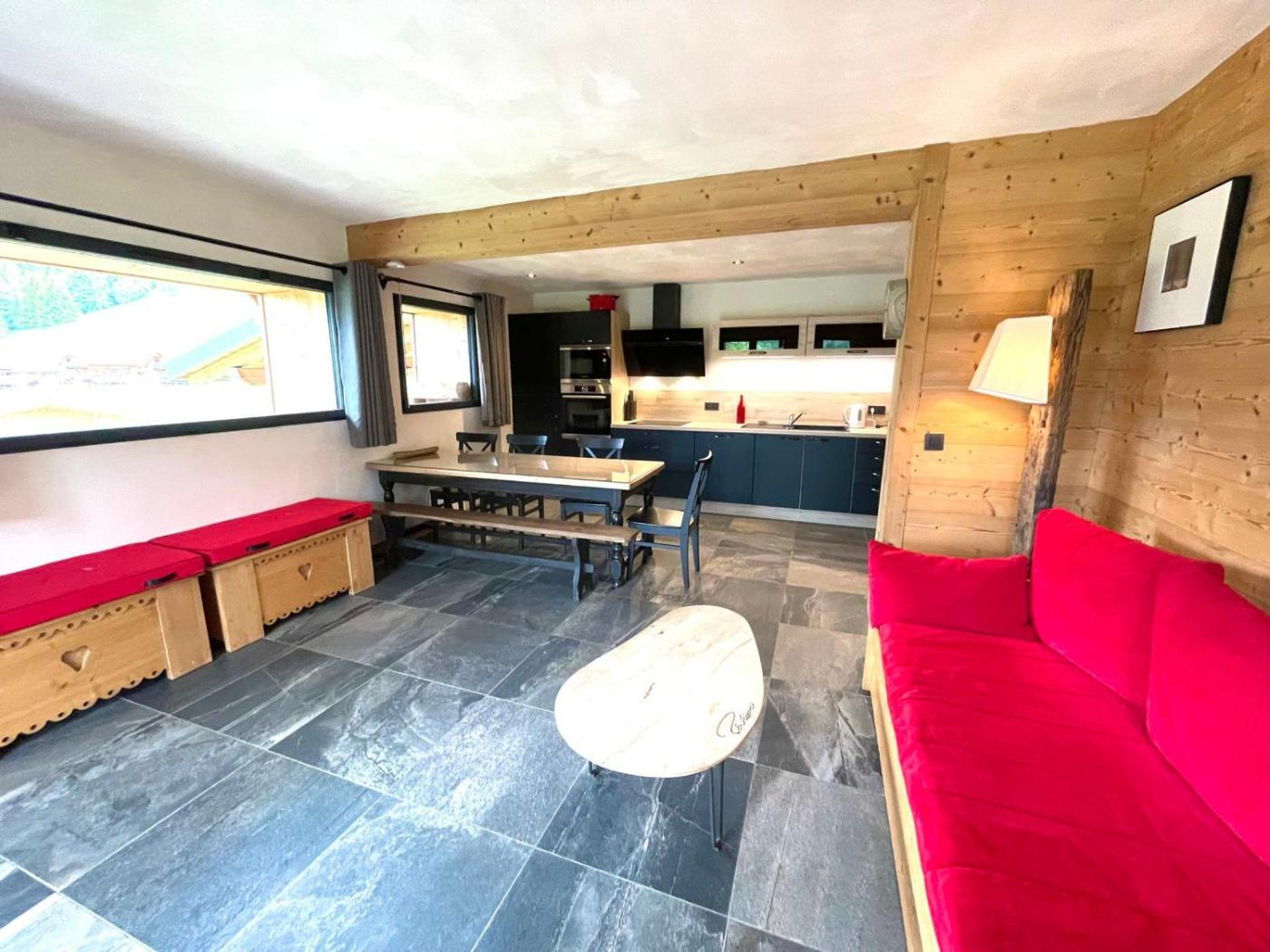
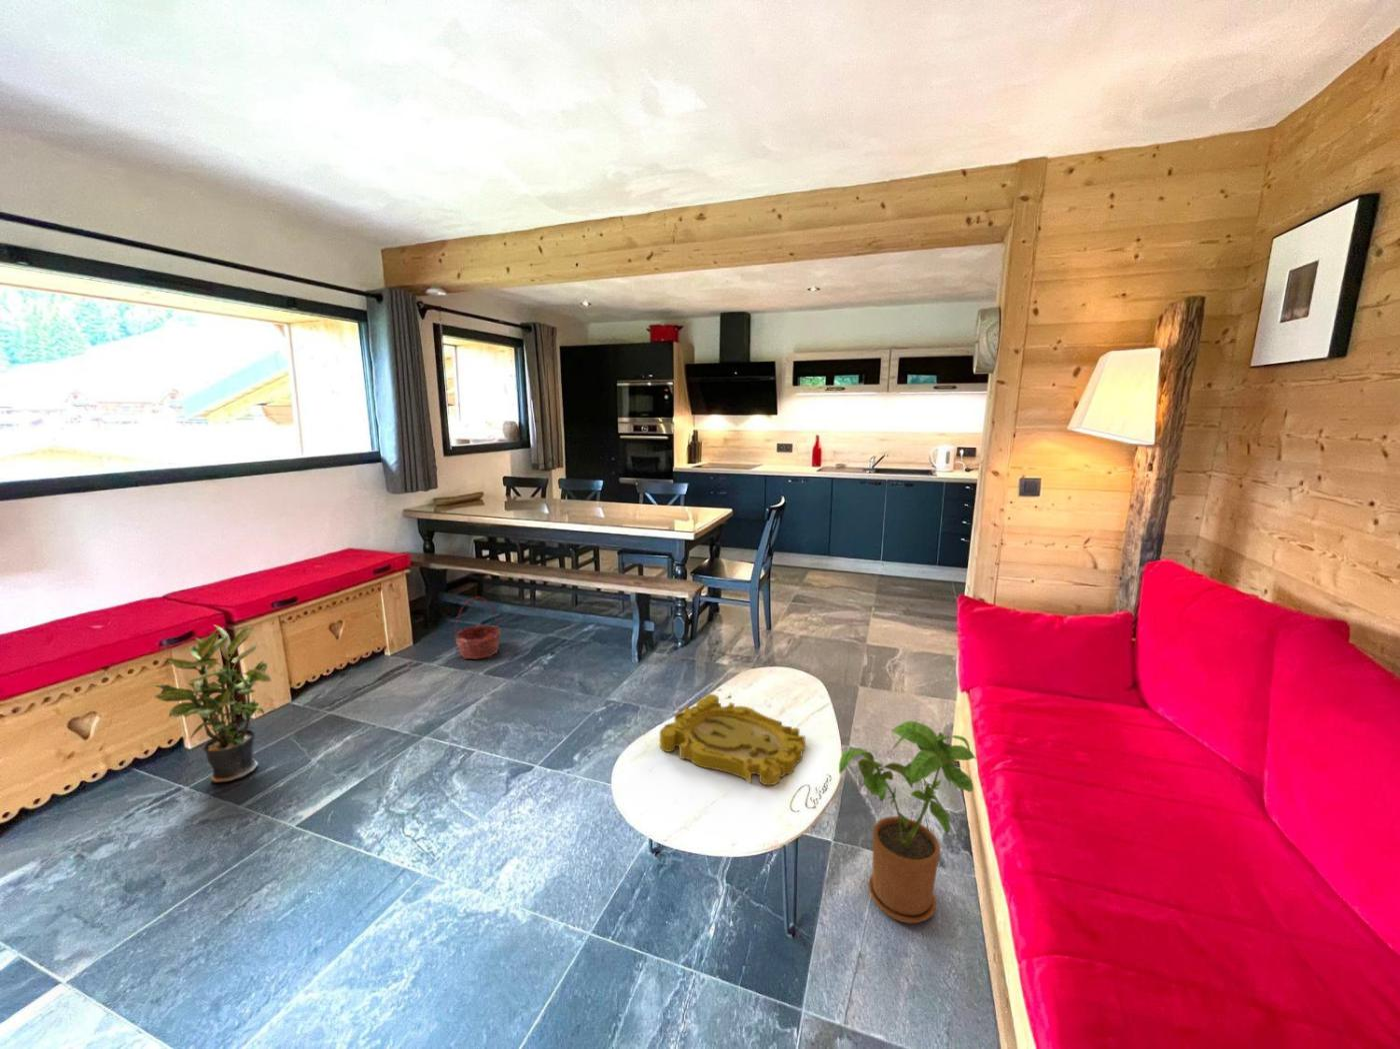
+ decorative tray [659,693,807,787]
+ basket [454,596,502,660]
+ house plant [838,720,977,924]
+ potted plant [153,625,272,783]
